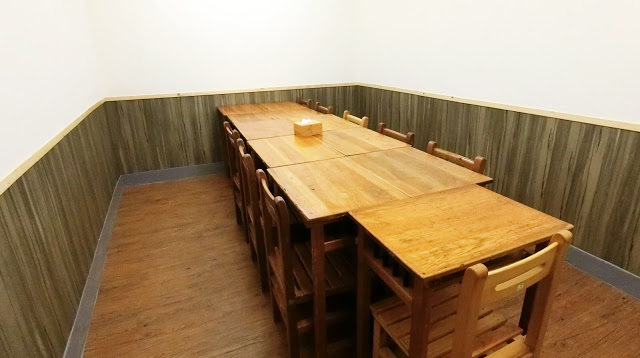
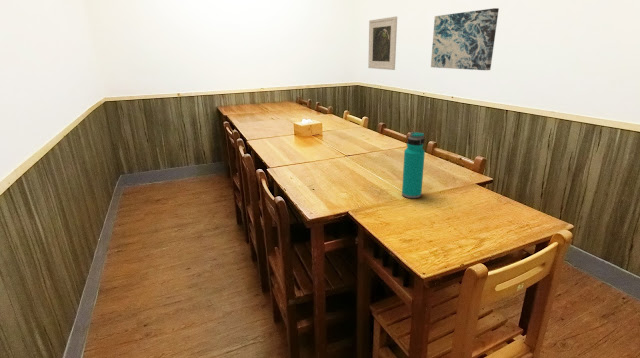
+ wall art [430,7,500,71]
+ water bottle [401,131,426,199]
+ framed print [367,16,398,71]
